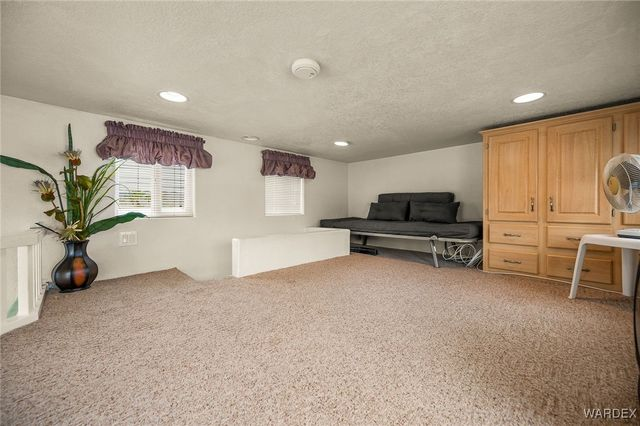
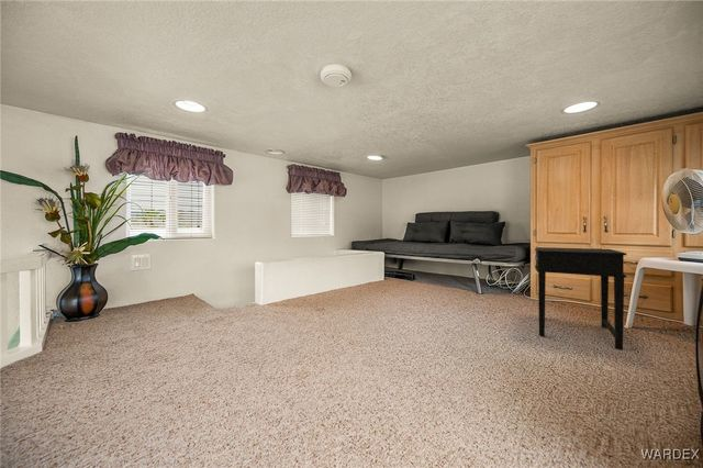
+ side table [533,246,627,350]
